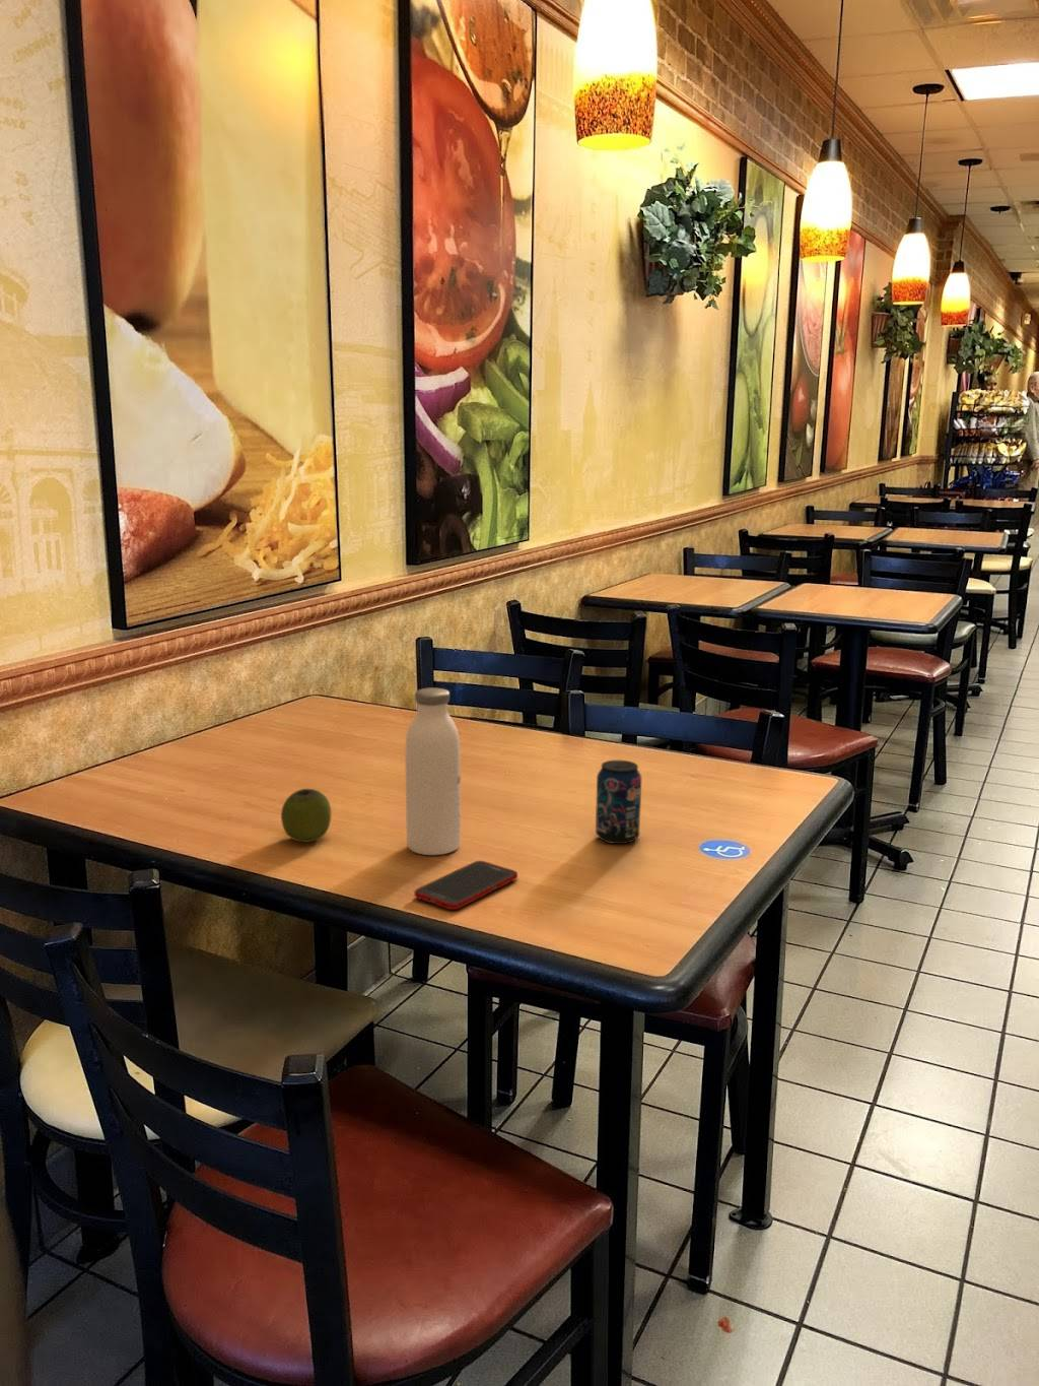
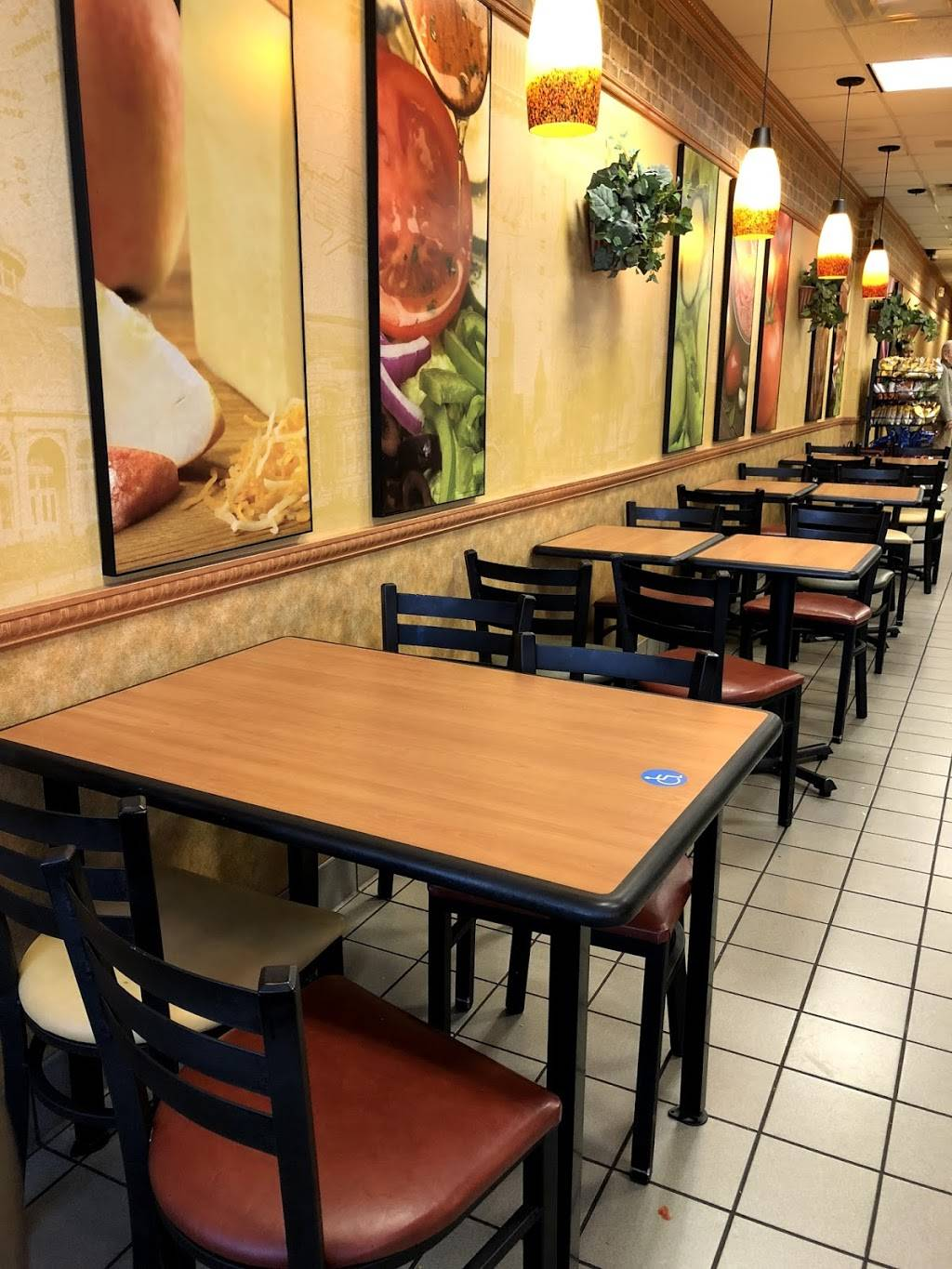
- cell phone [413,860,518,911]
- beverage can [595,759,642,844]
- apple [280,787,332,843]
- water bottle [405,686,462,856]
